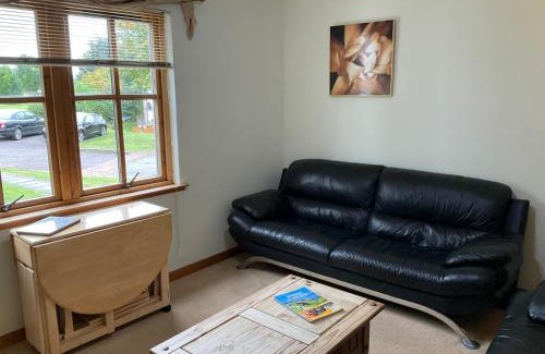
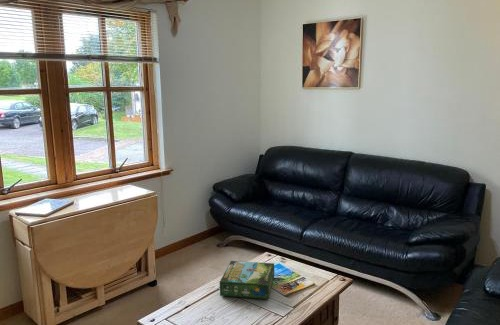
+ board game [219,260,275,300]
